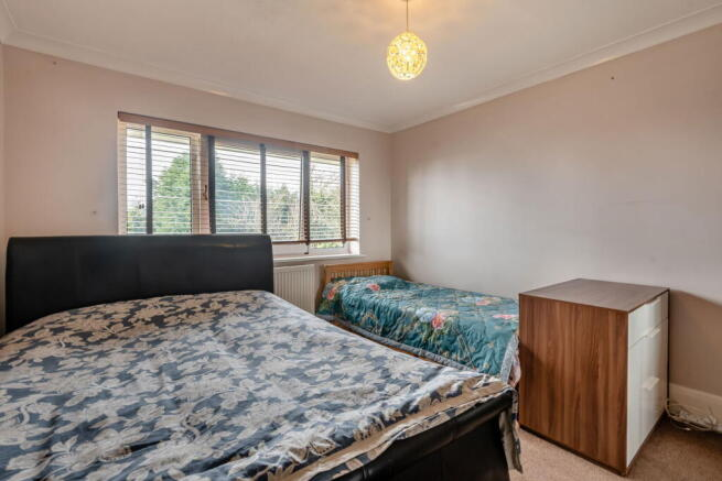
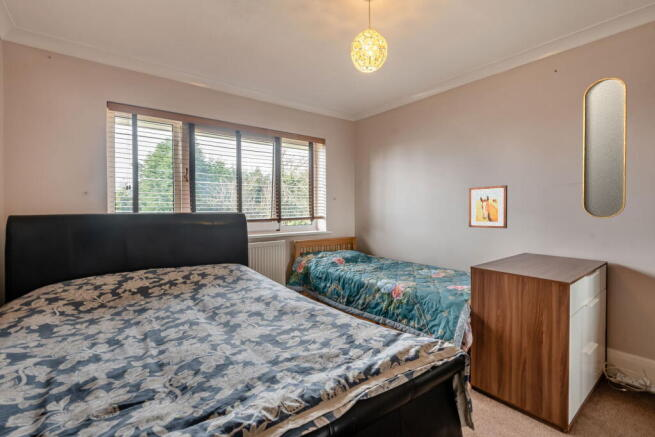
+ home mirror [582,76,628,219]
+ wall art [468,184,508,229]
